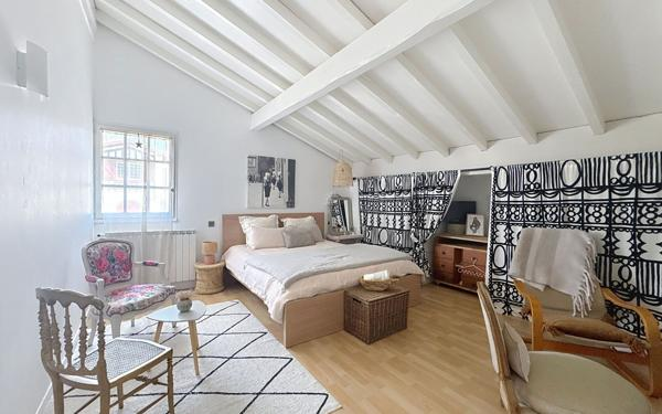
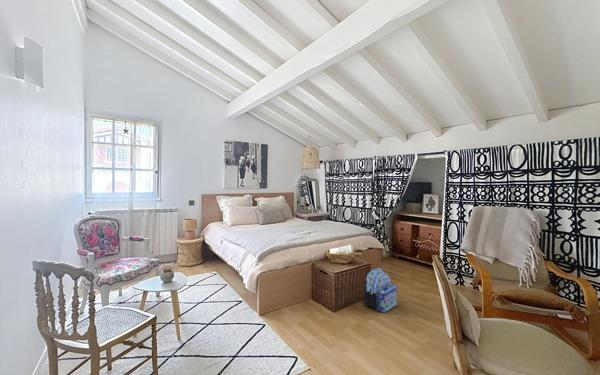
+ backpack [362,267,398,313]
